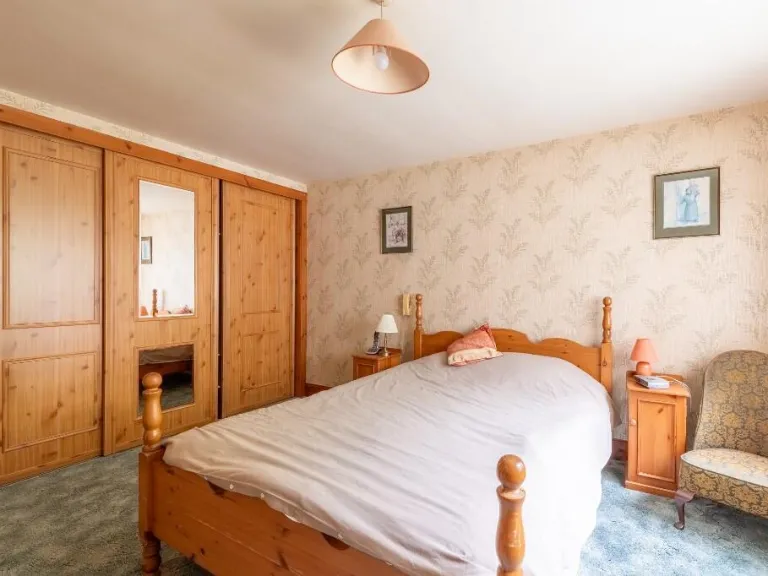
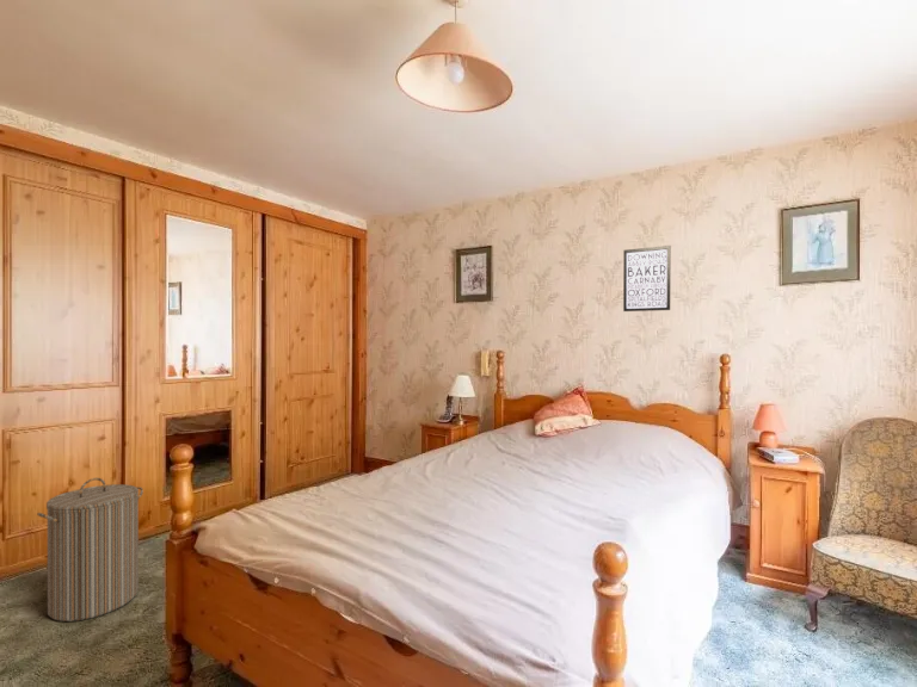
+ laundry hamper [36,477,144,623]
+ wall art [622,245,672,312]
